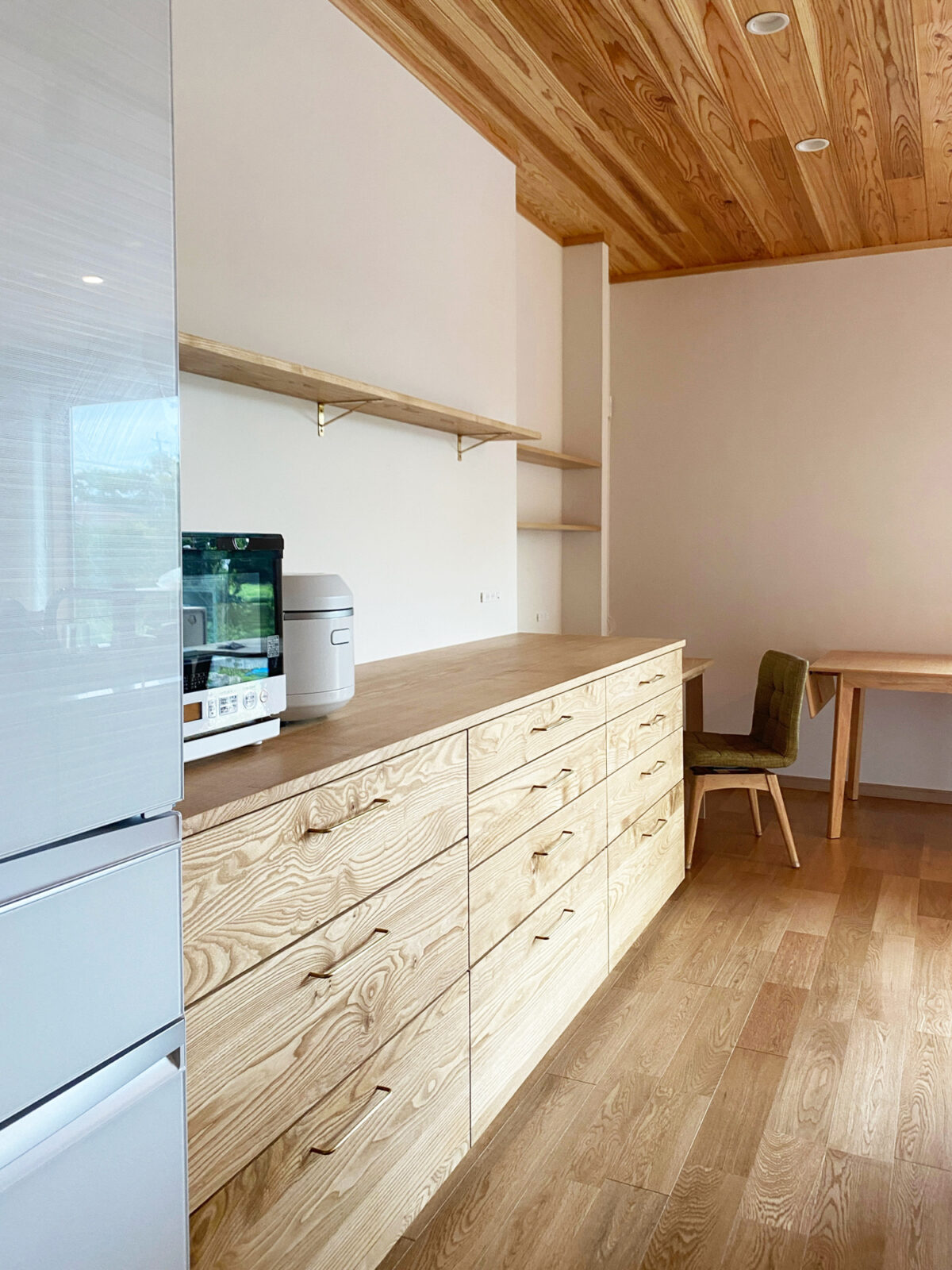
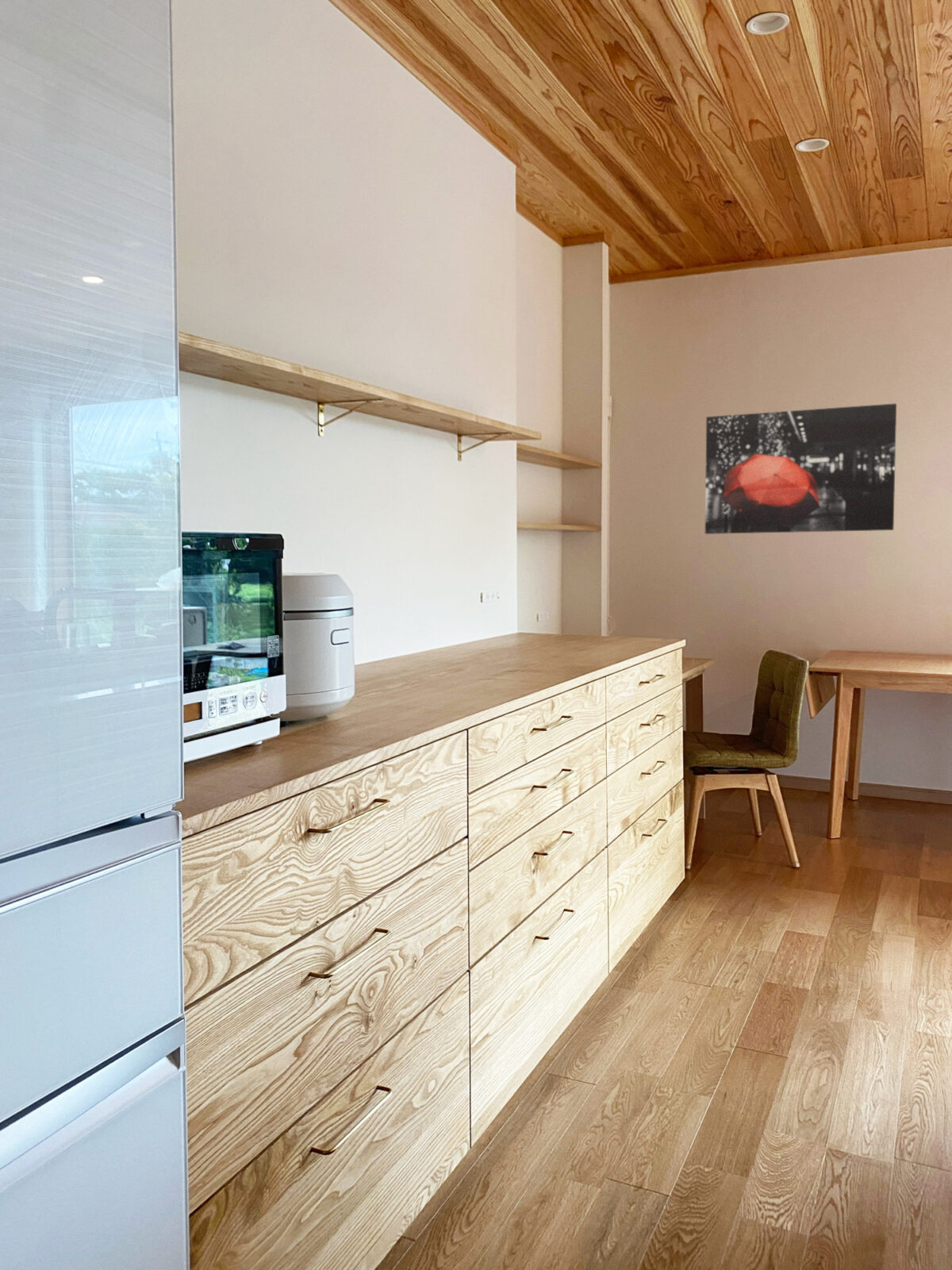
+ wall art [704,402,897,535]
